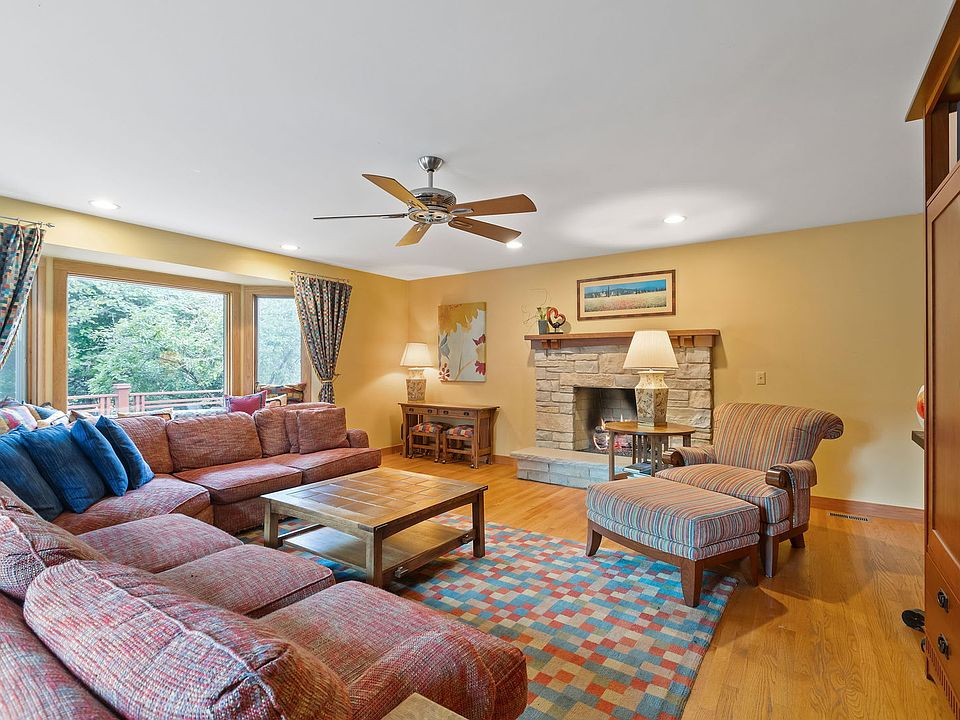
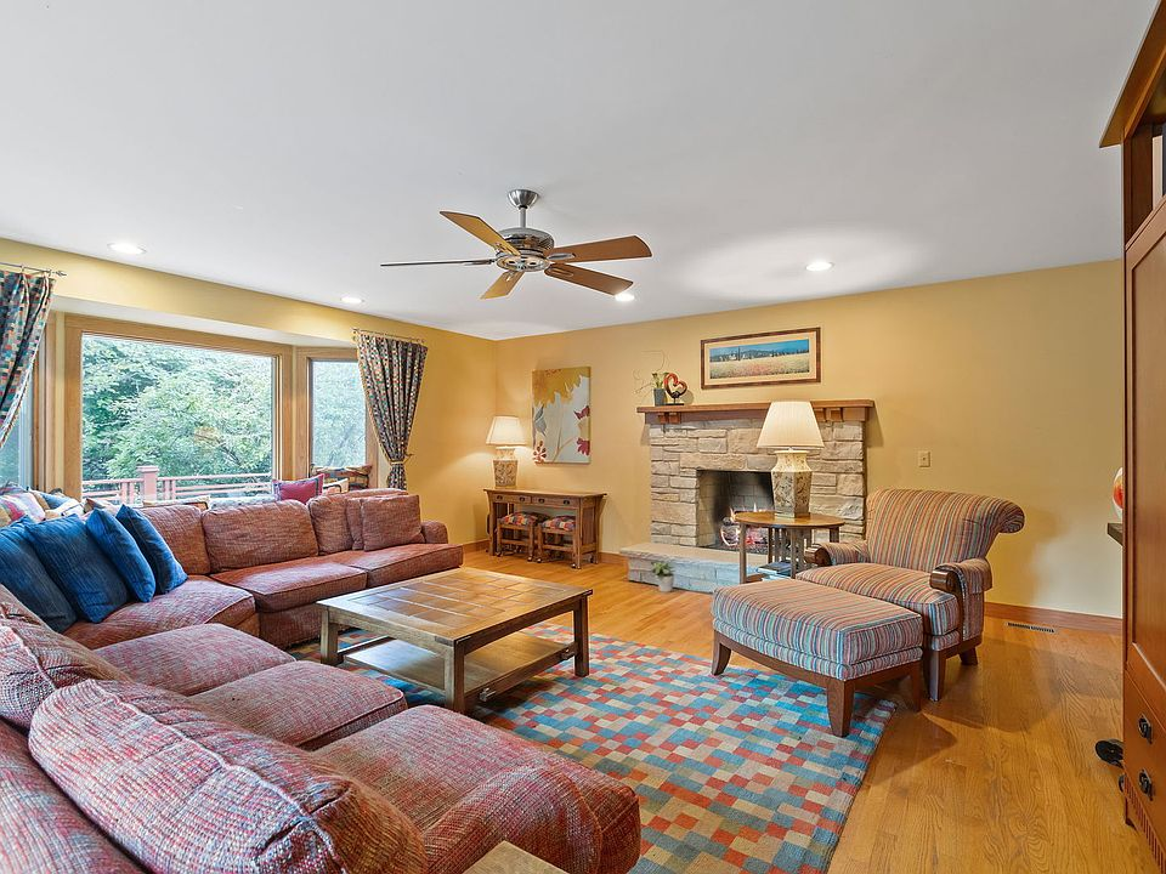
+ potted plant [649,558,677,594]
